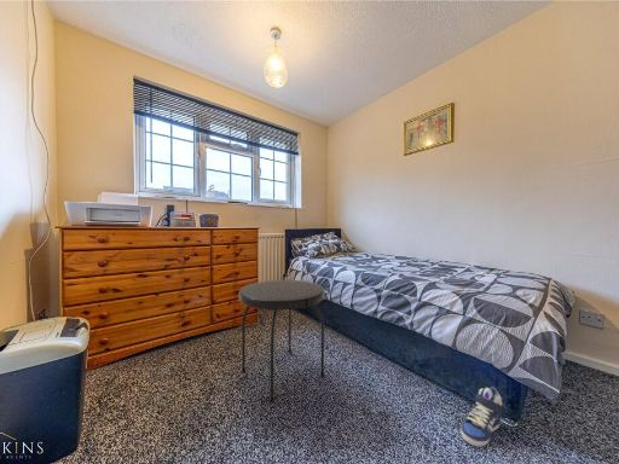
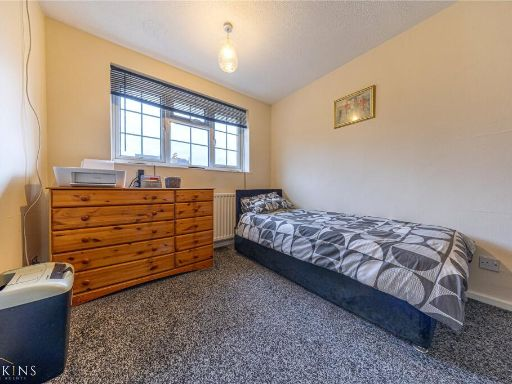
- sneaker [459,387,503,447]
- side table [238,279,325,404]
